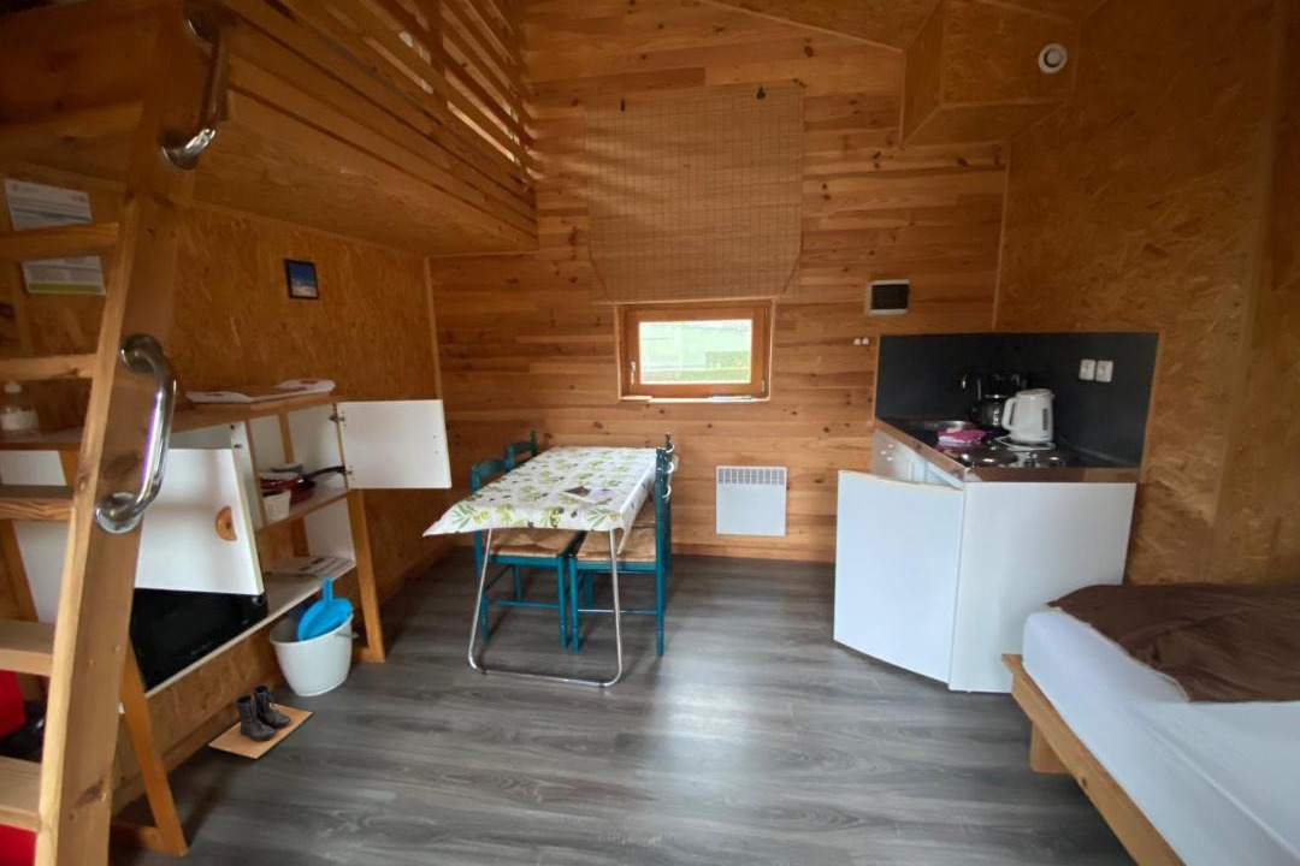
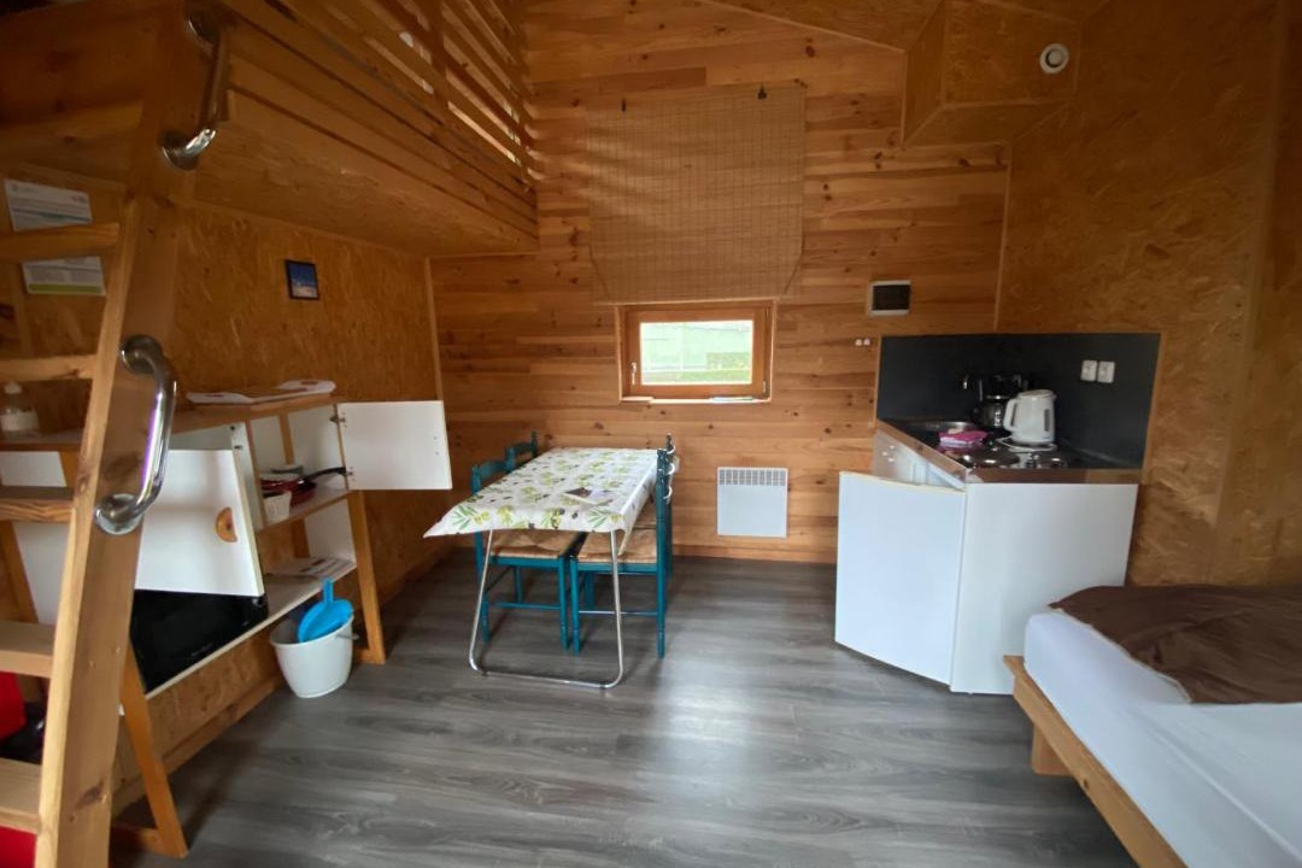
- boots [207,684,314,760]
